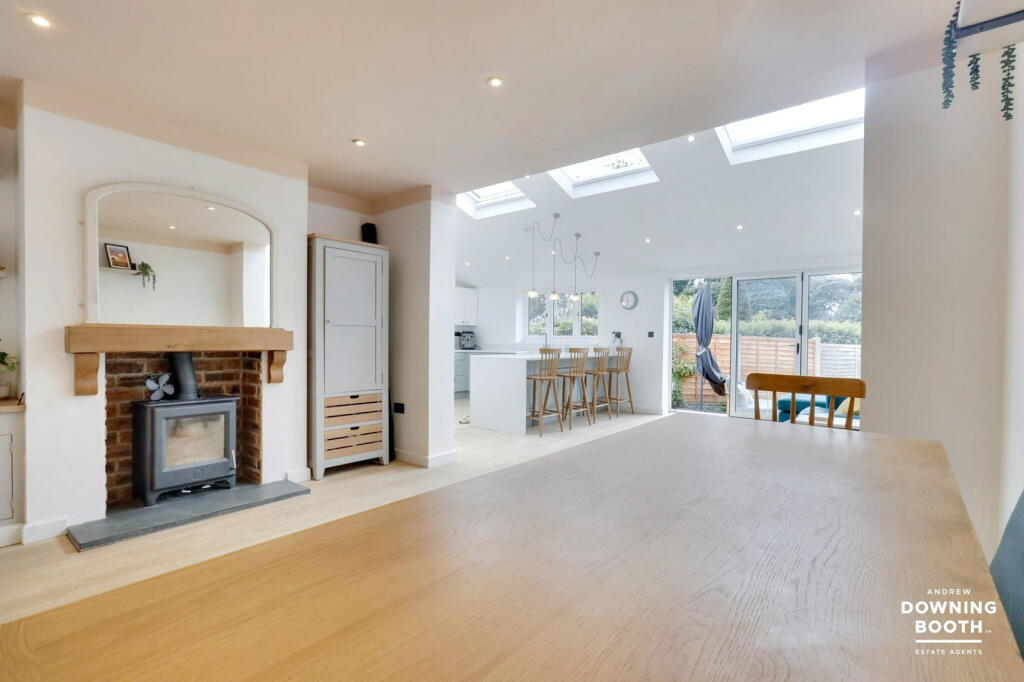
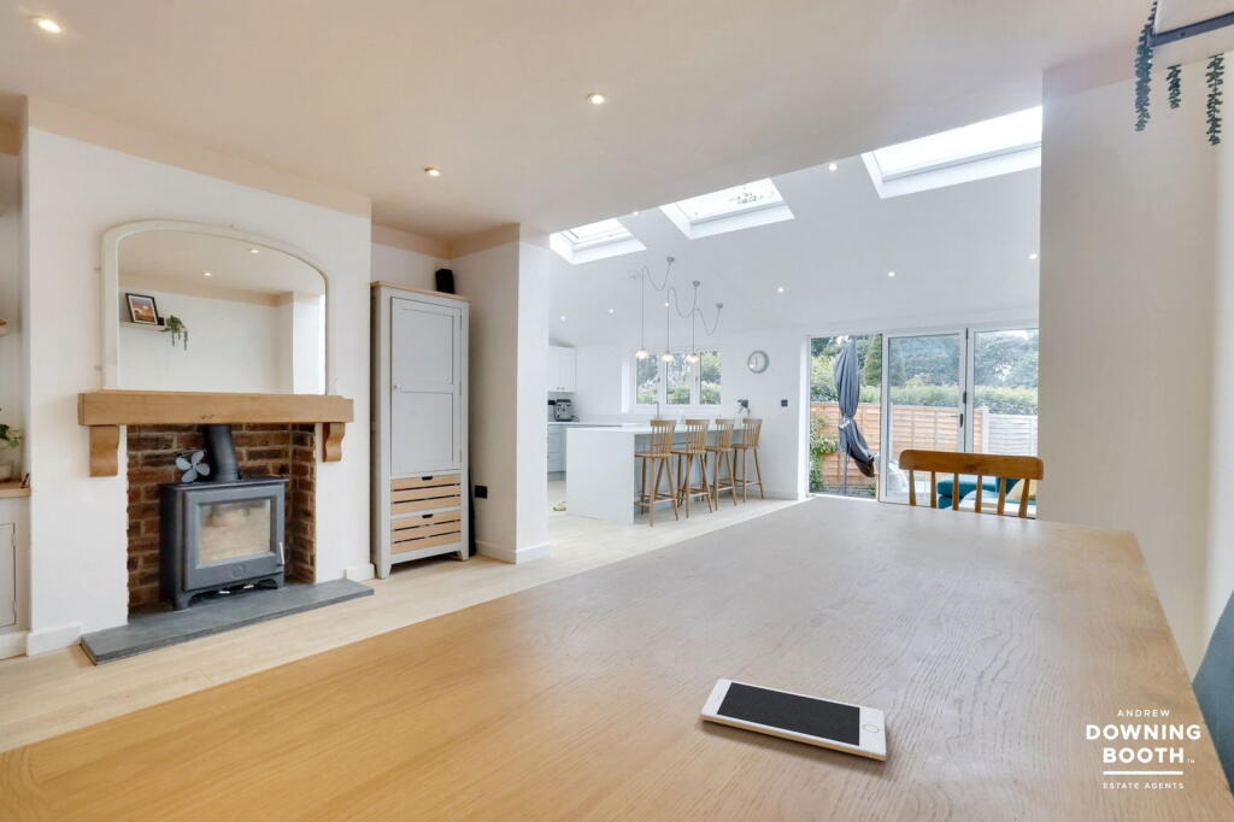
+ cell phone [700,679,887,762]
